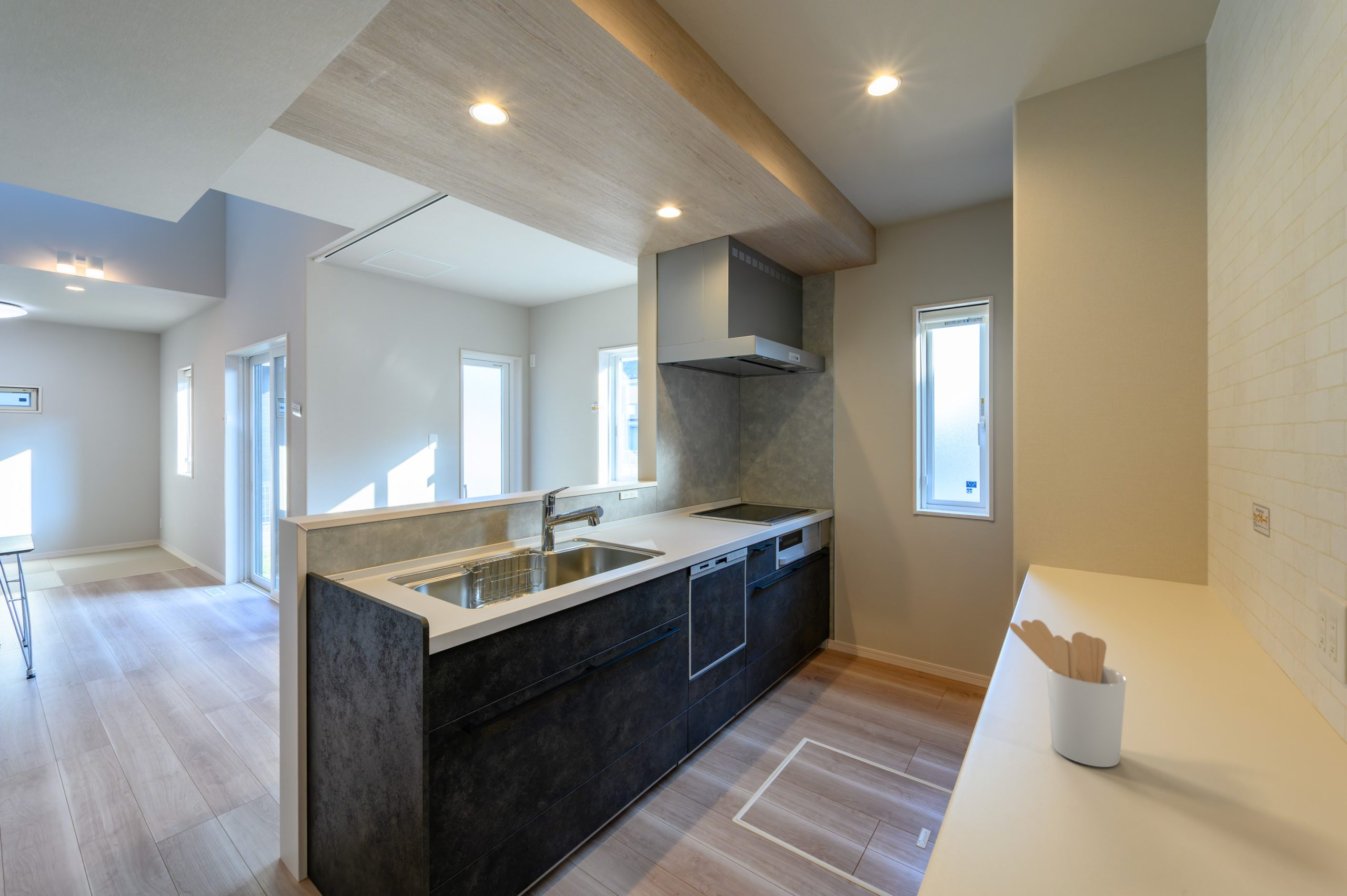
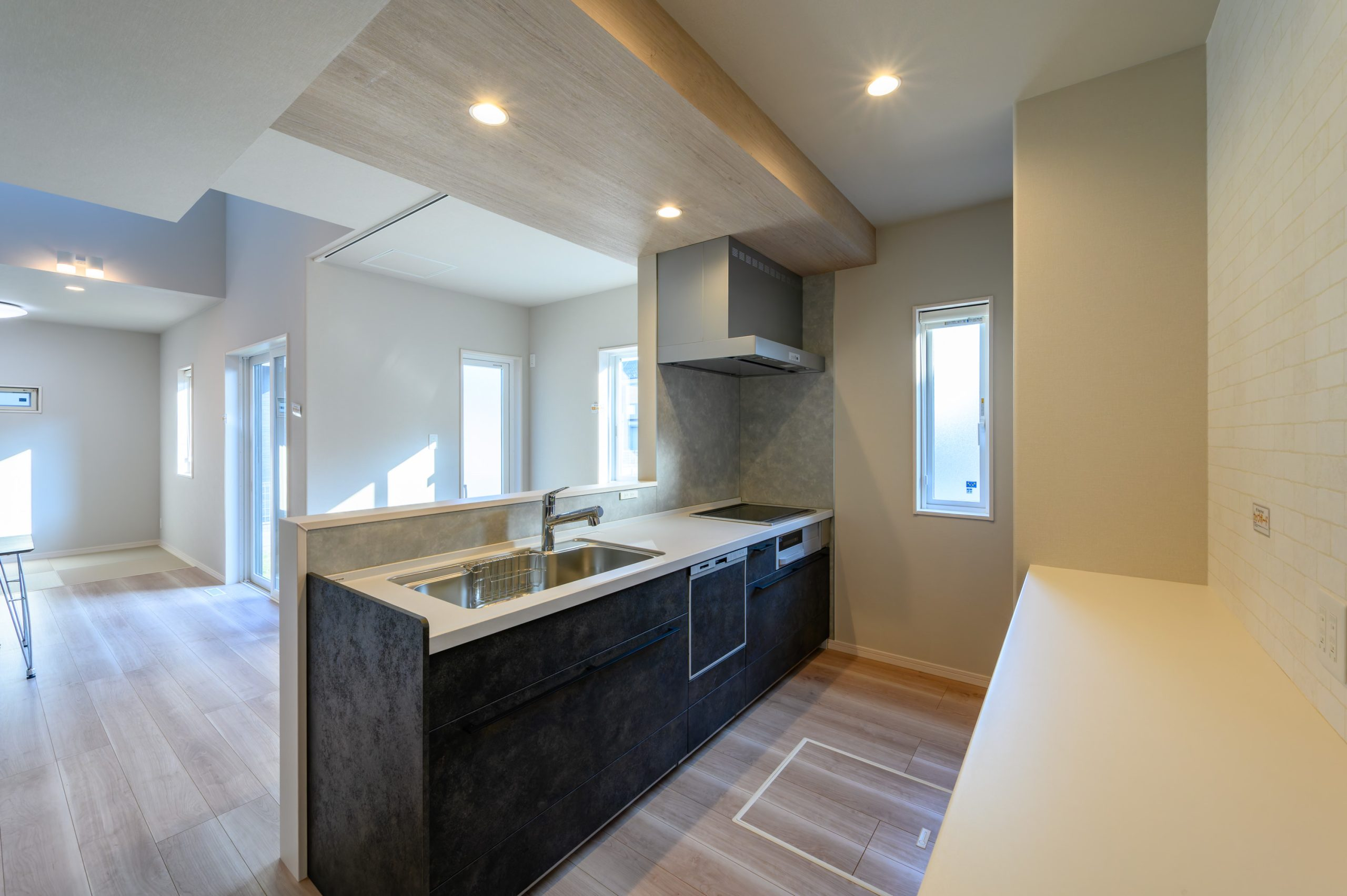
- utensil holder [1009,619,1127,768]
